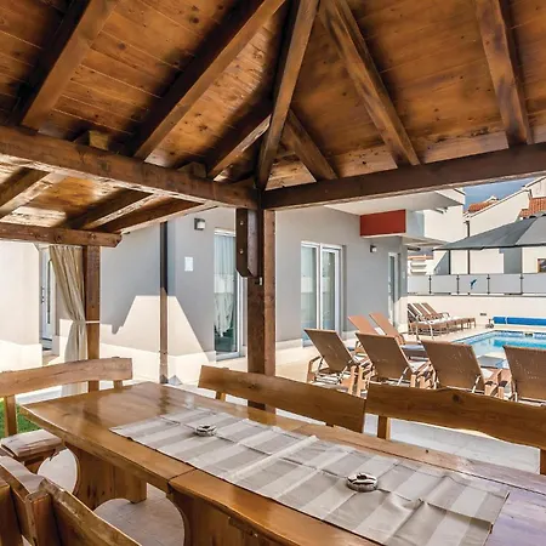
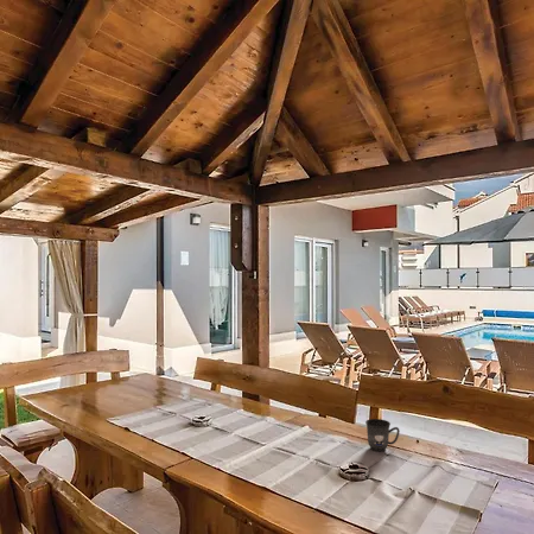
+ mug [364,418,401,452]
